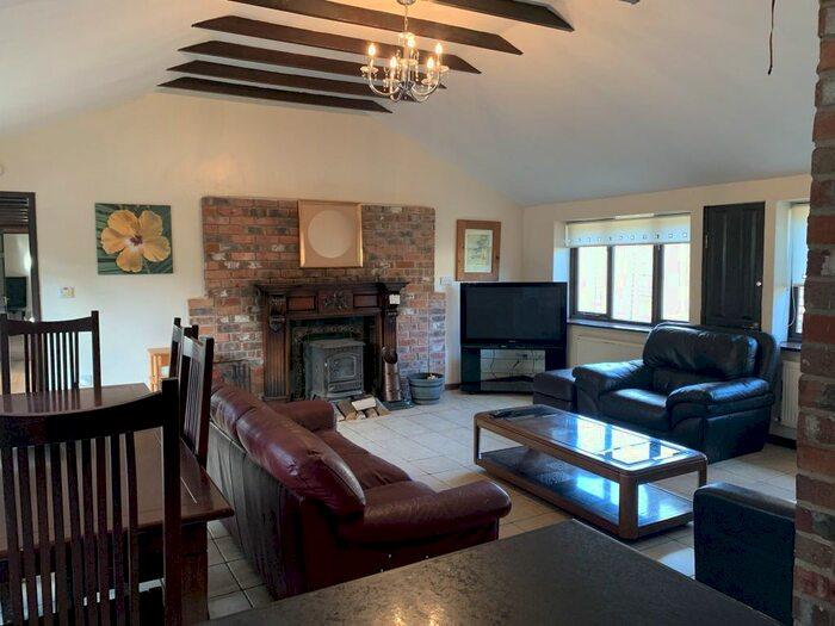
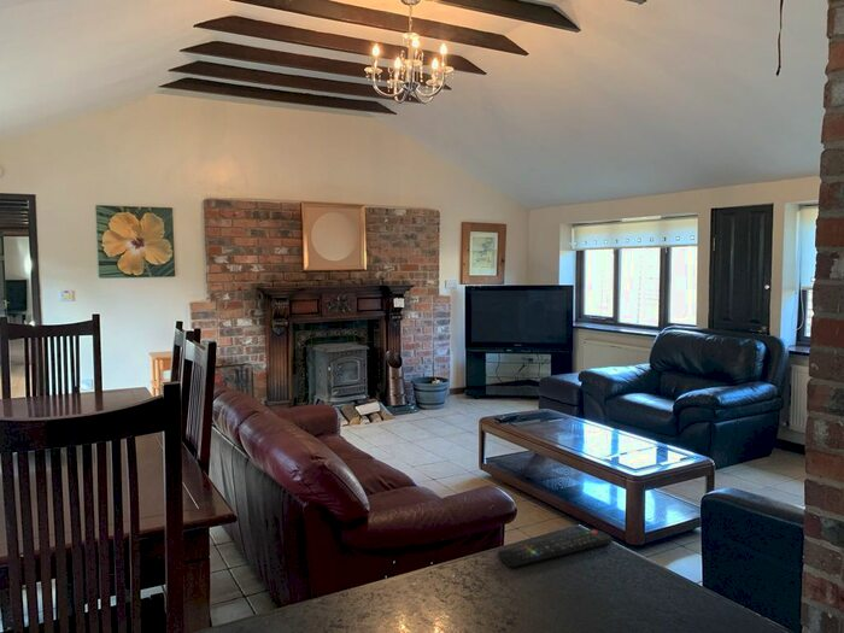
+ remote control [497,528,614,568]
